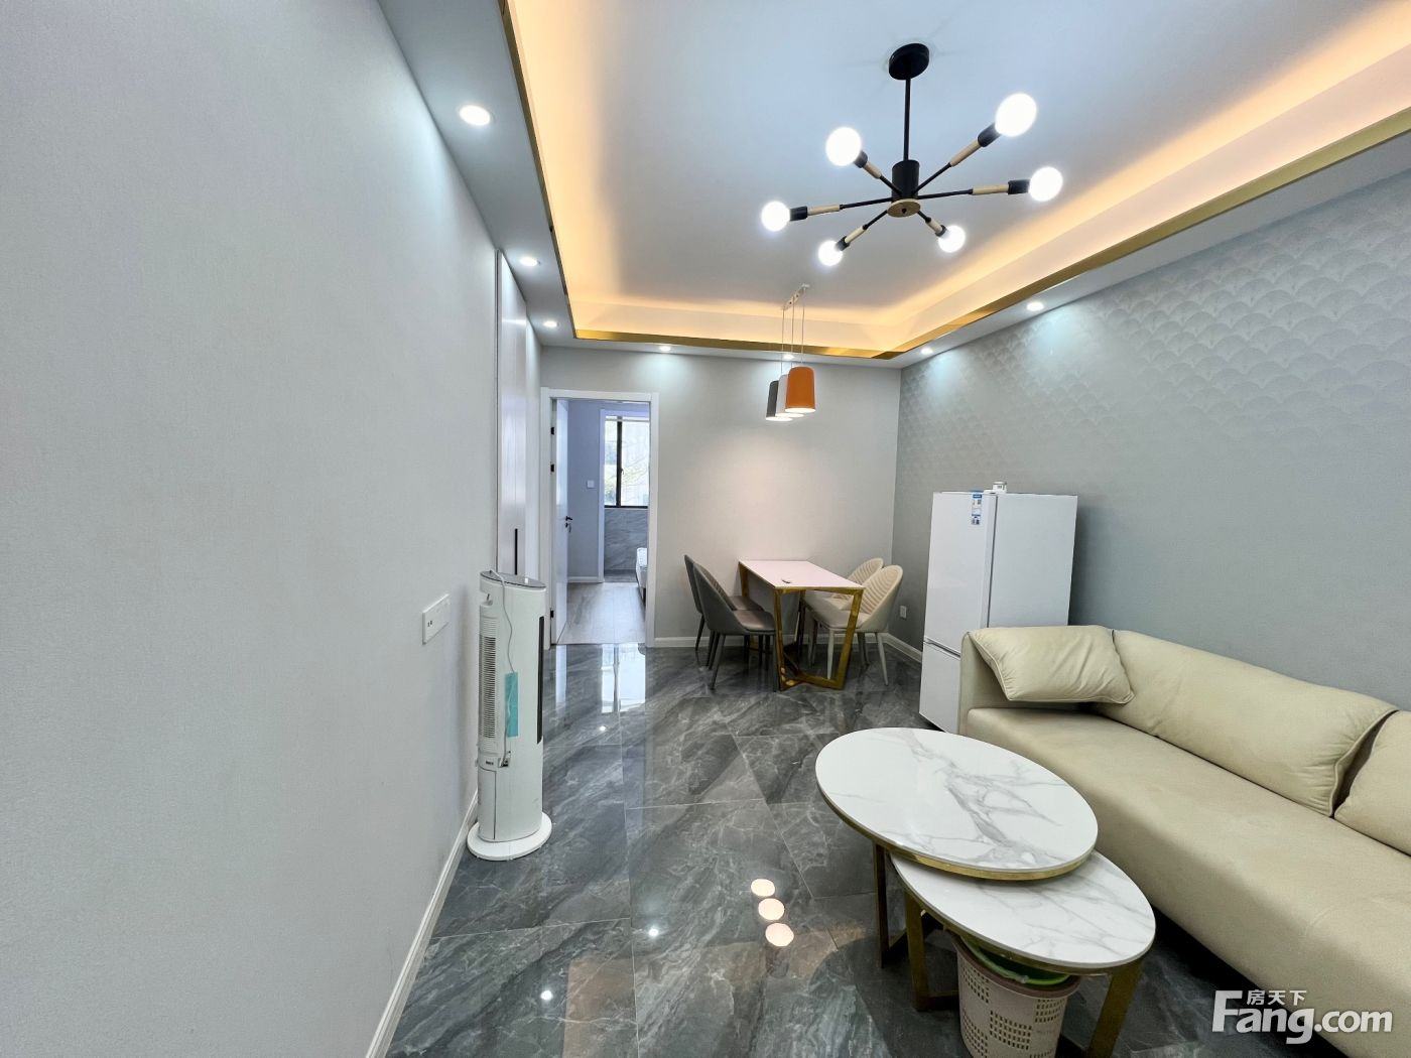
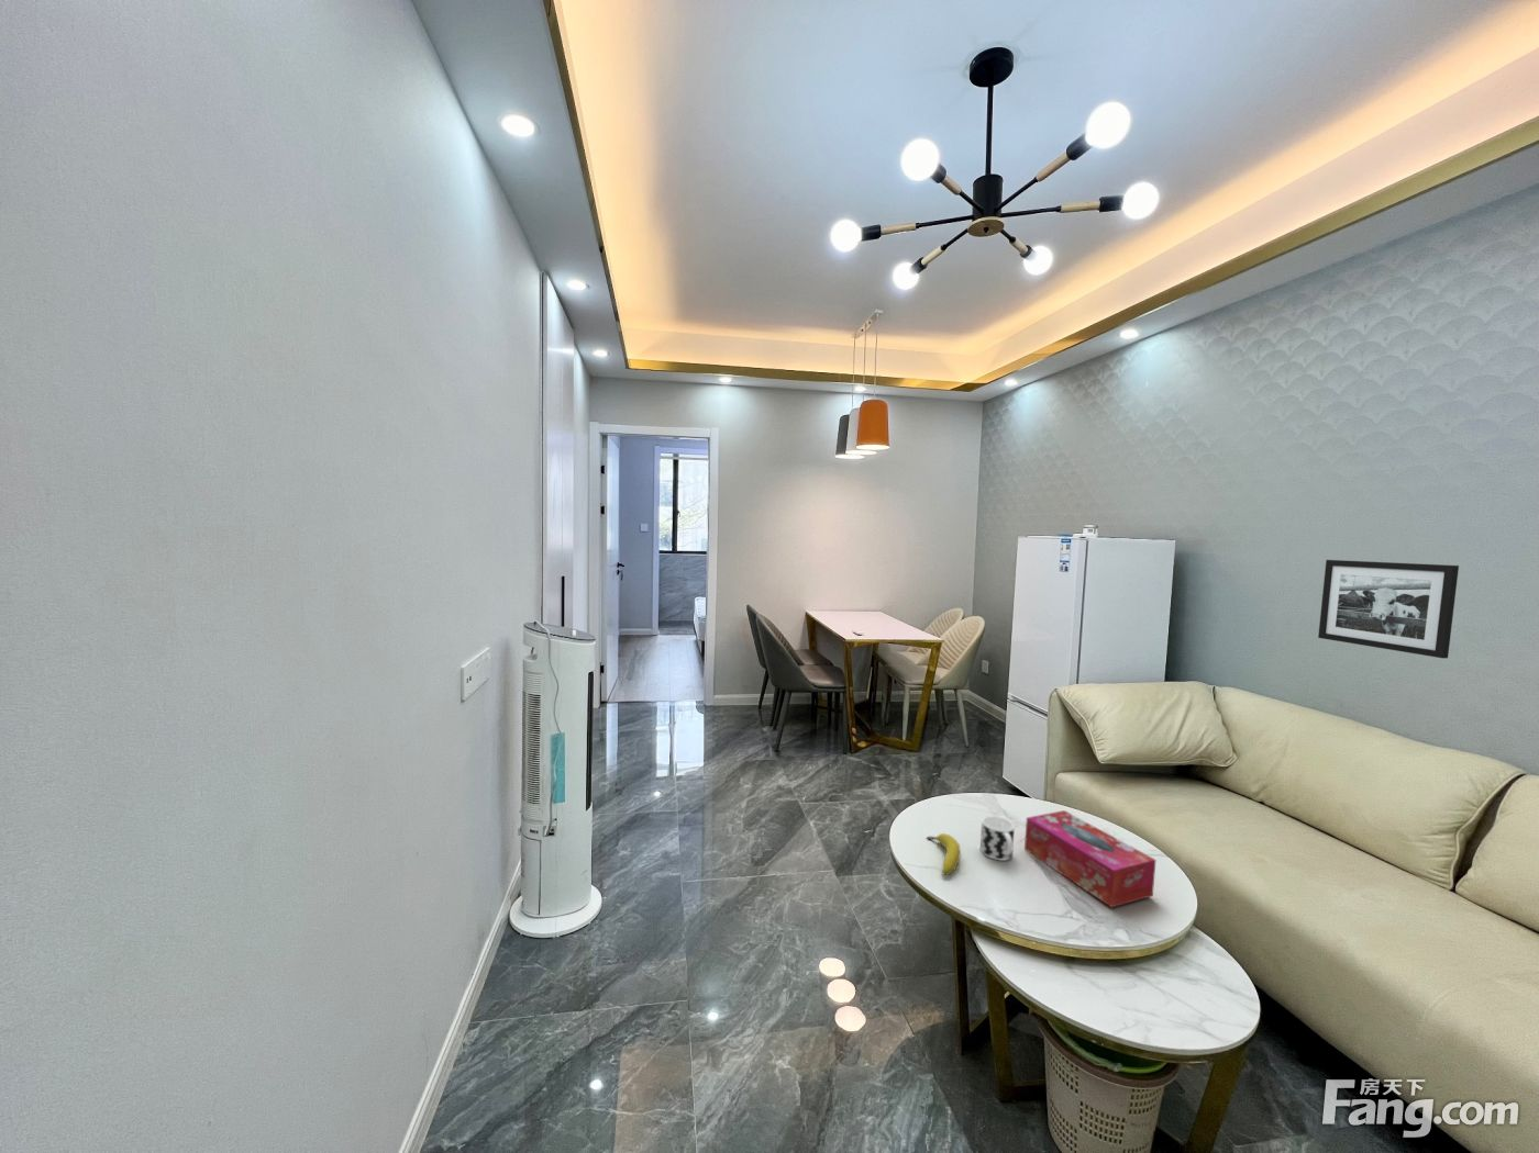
+ picture frame [1317,558,1460,659]
+ cup [979,815,1015,861]
+ fruit [926,832,962,877]
+ tissue box [1024,809,1156,908]
